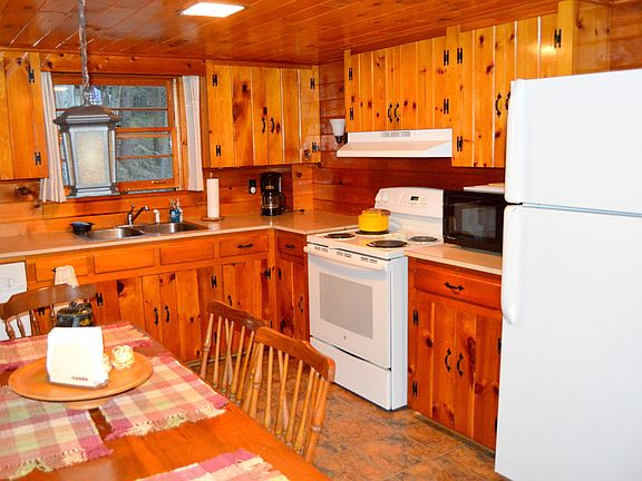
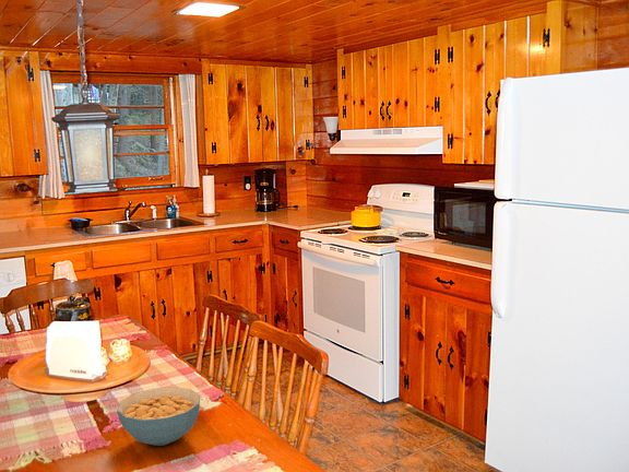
+ cereal bowl [116,386,201,447]
